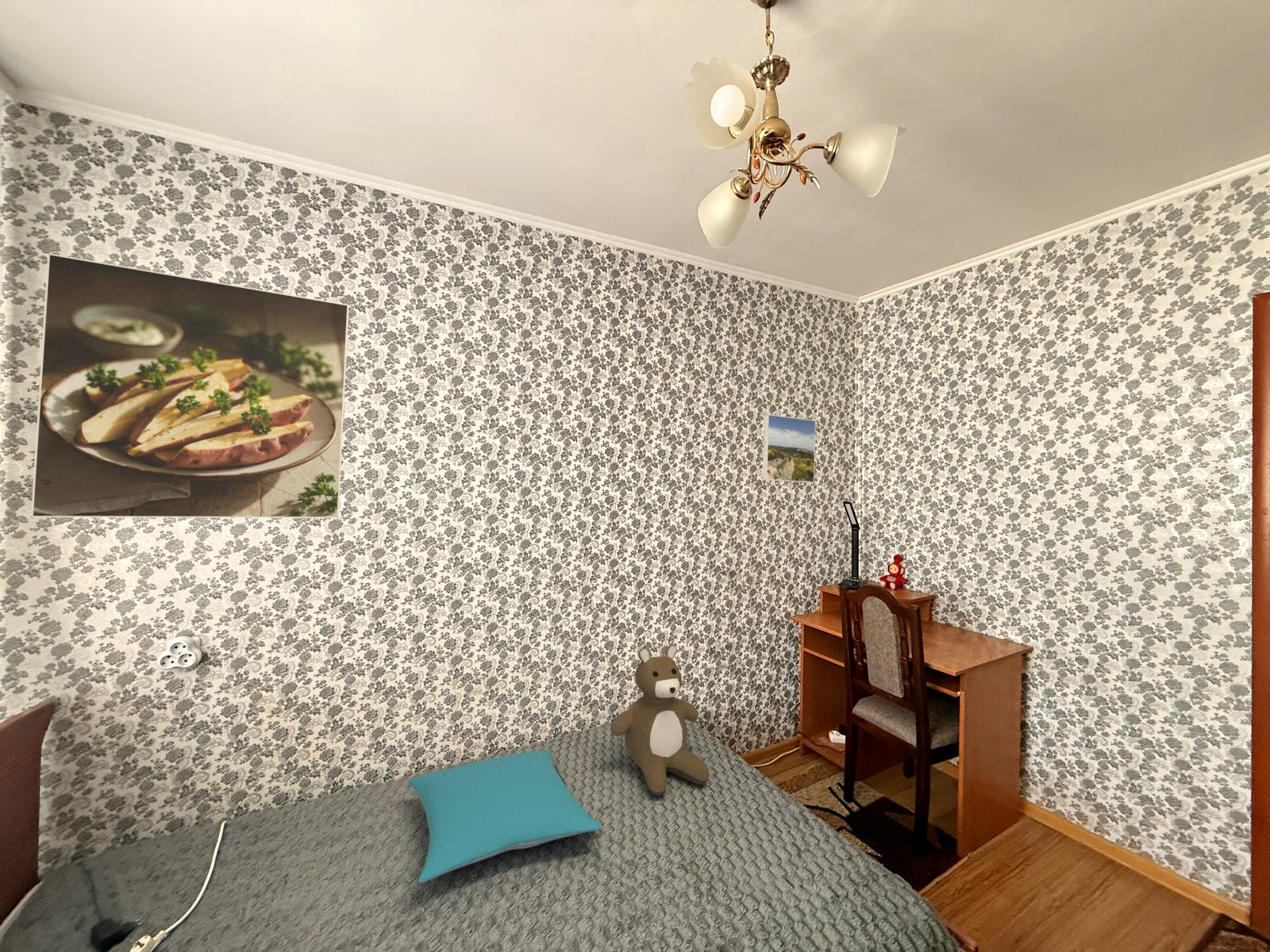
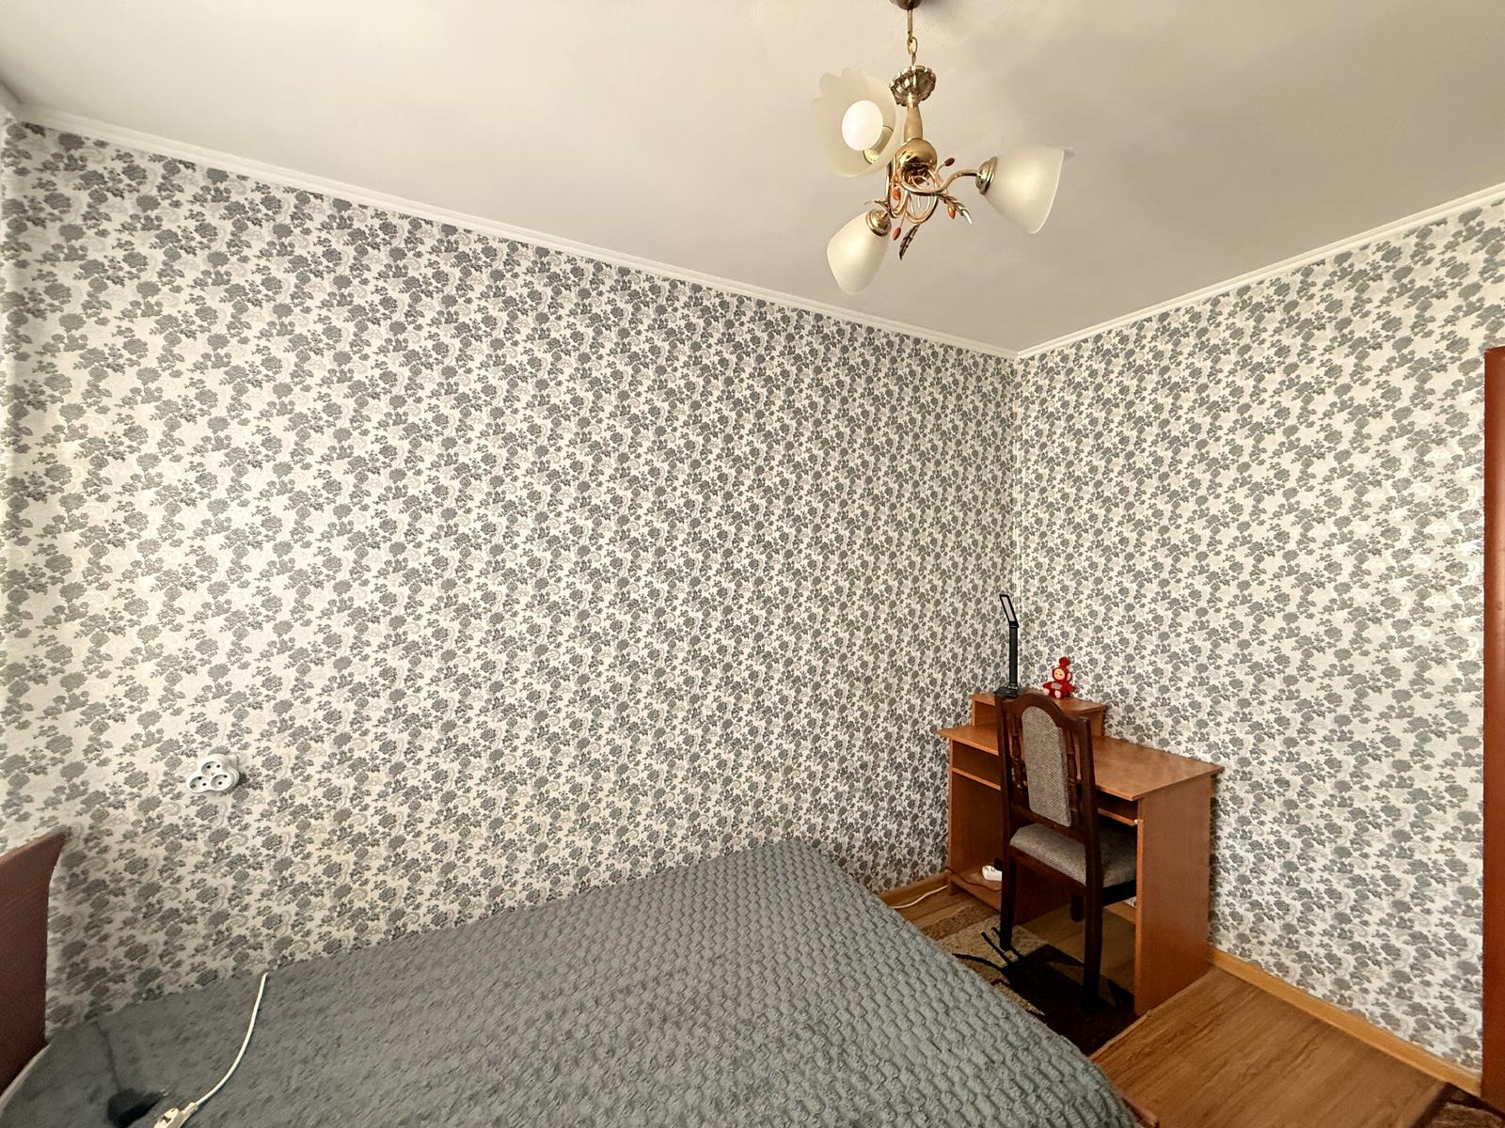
- teddy bear [610,644,710,797]
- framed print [30,252,349,519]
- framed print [762,413,817,483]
- pillow [408,749,603,884]
